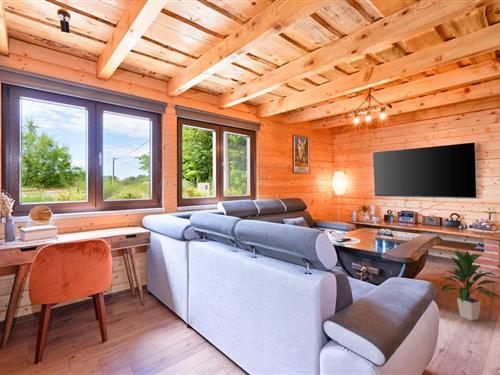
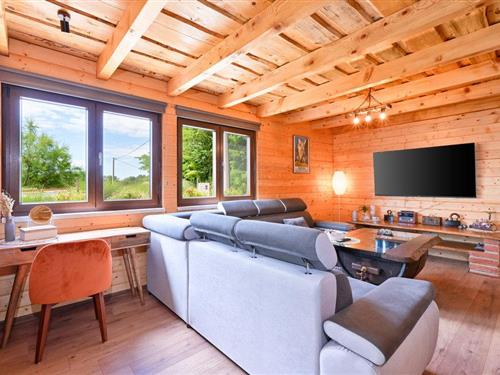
- indoor plant [439,249,500,322]
